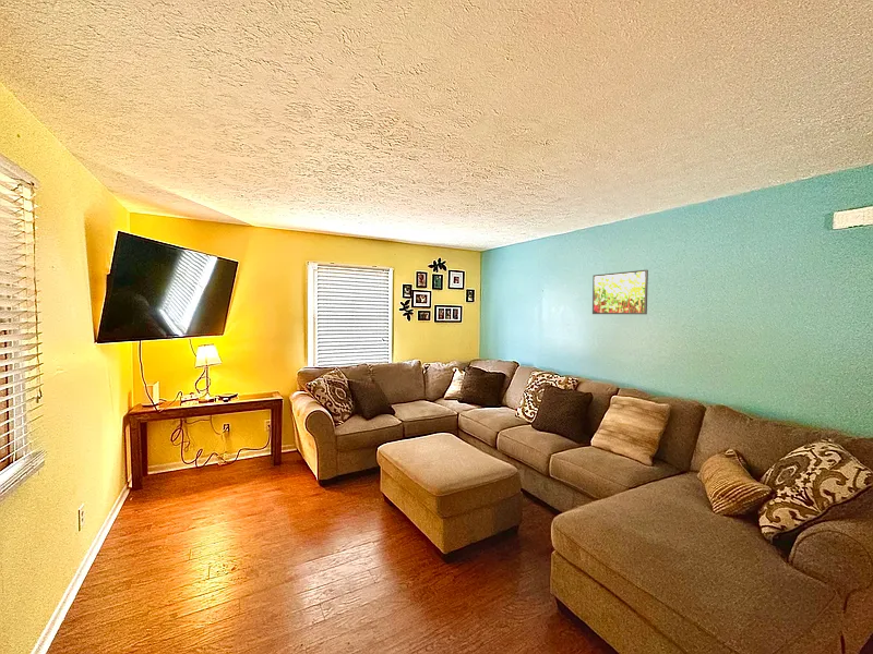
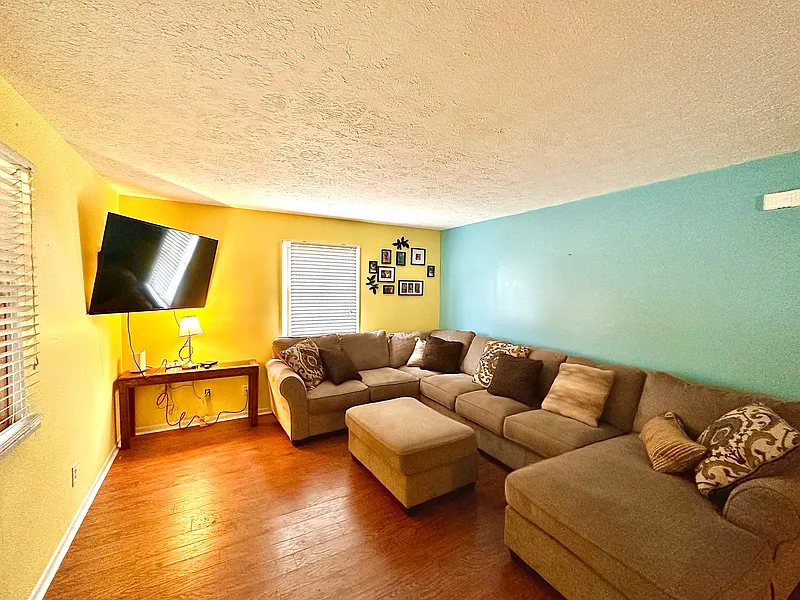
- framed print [591,269,649,315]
